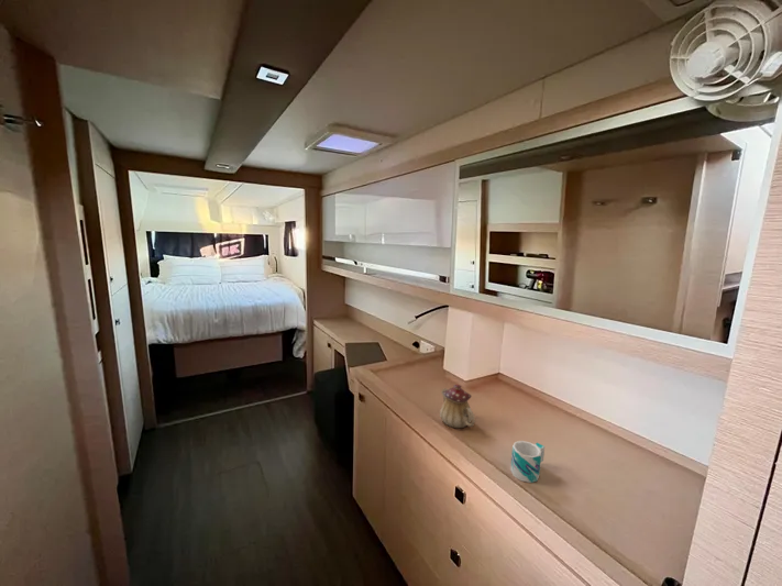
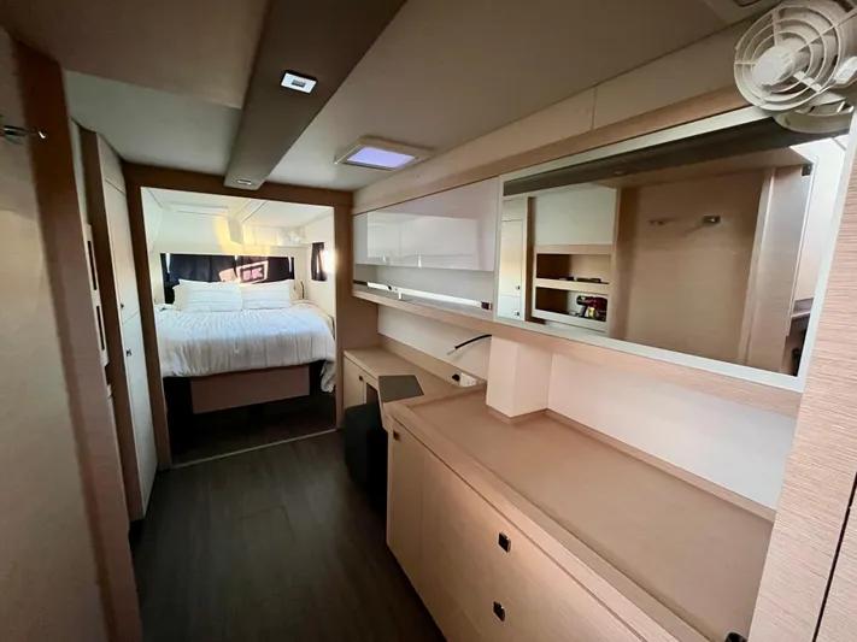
- mug [509,440,546,484]
- teapot [439,384,476,429]
